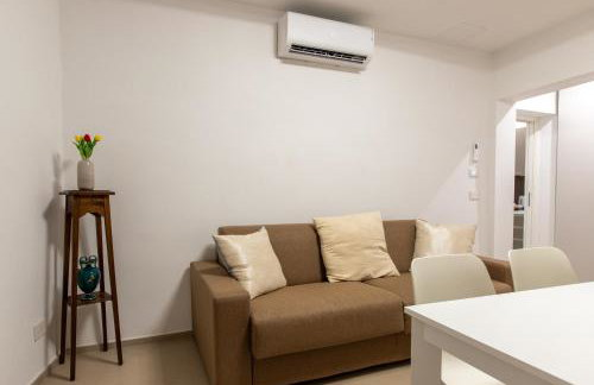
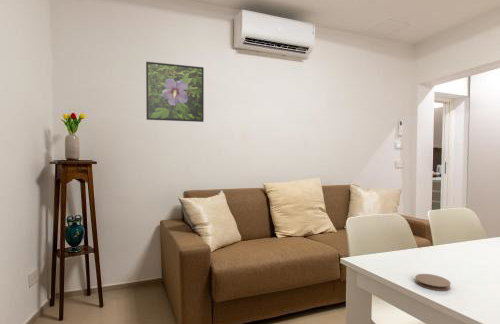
+ coaster [414,273,452,292]
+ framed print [145,61,205,123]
